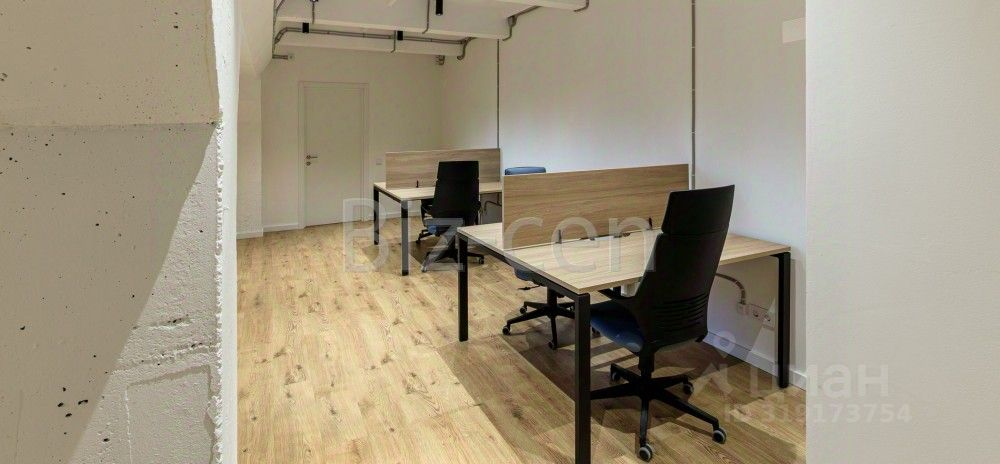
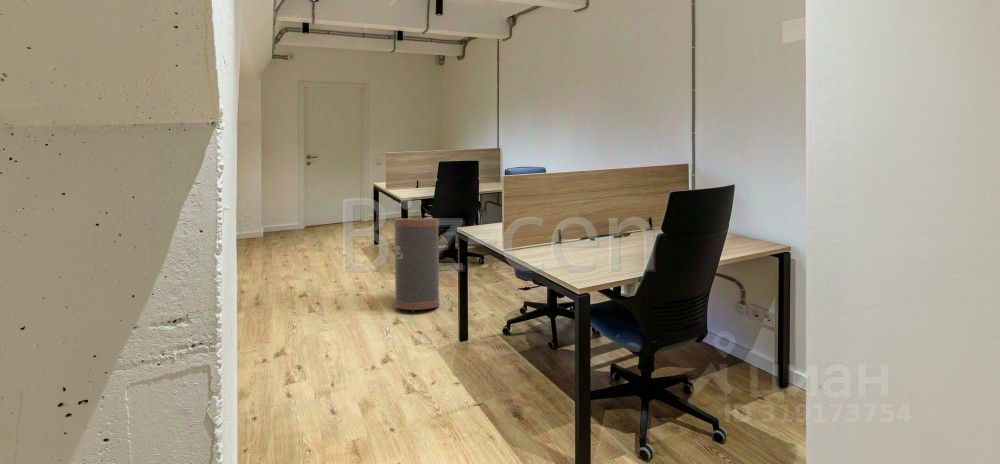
+ trash can [393,217,441,312]
